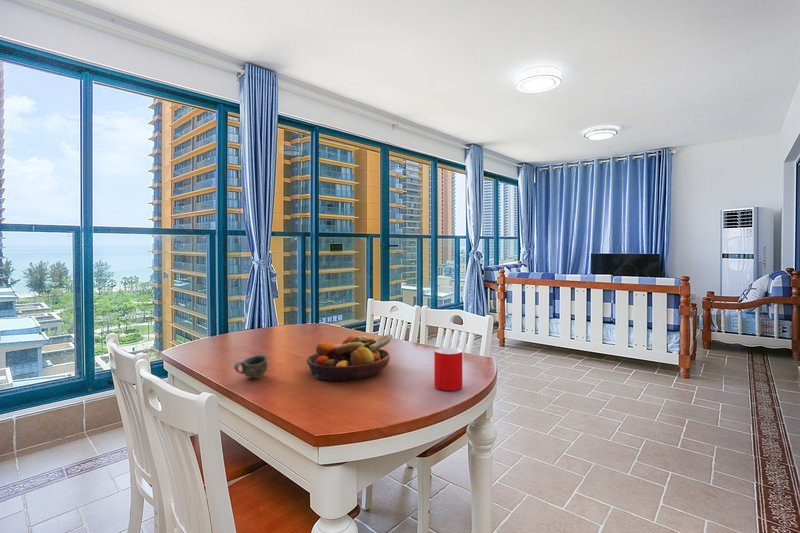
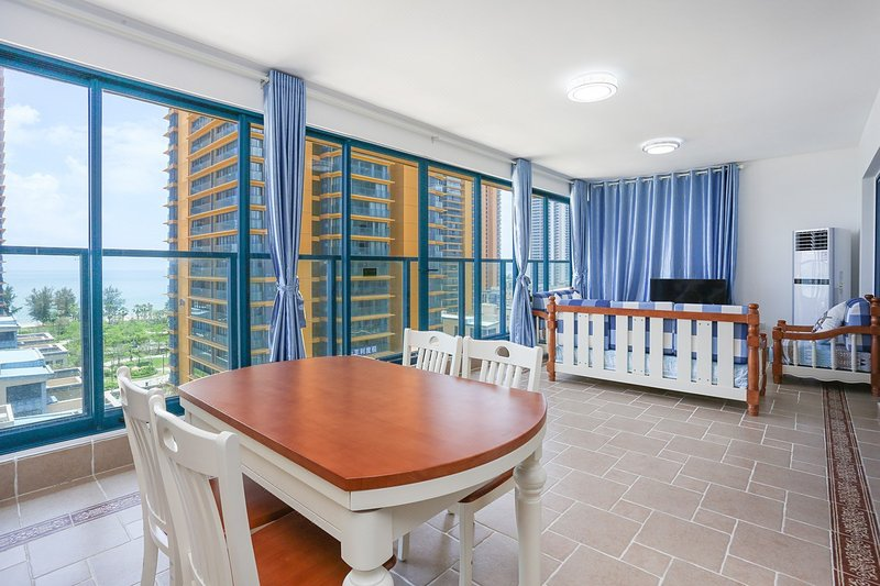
- cup [233,354,269,379]
- fruit bowl [306,334,393,382]
- cup [433,347,463,392]
